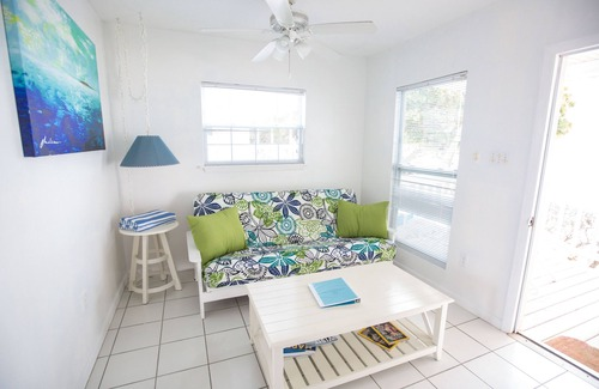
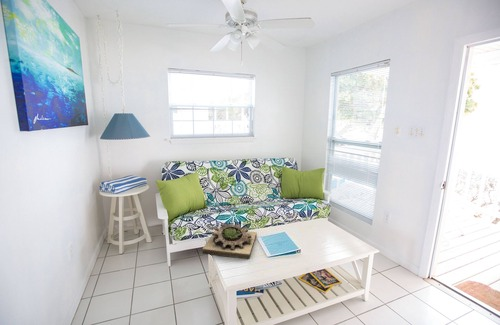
+ succulent planter [201,222,257,260]
